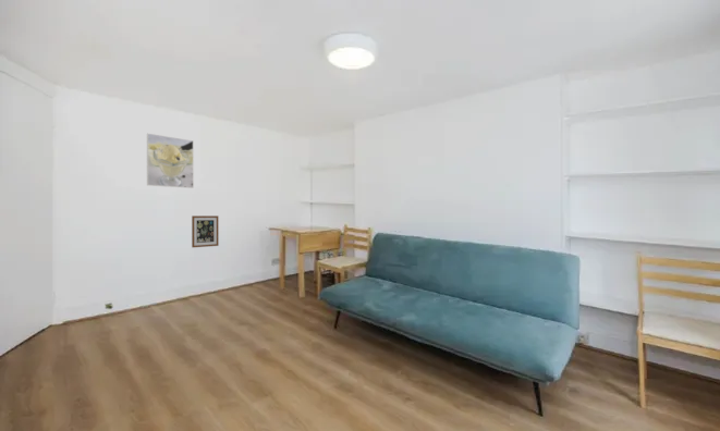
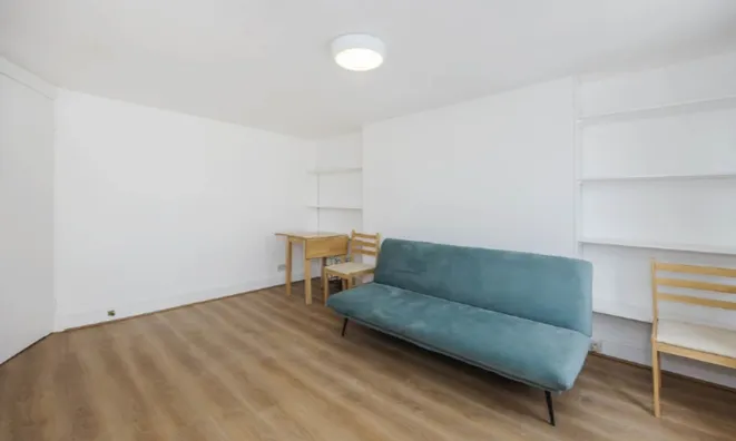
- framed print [146,133,195,189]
- wall art [191,214,220,248]
